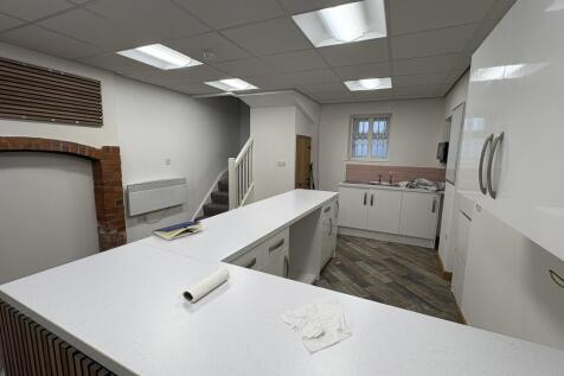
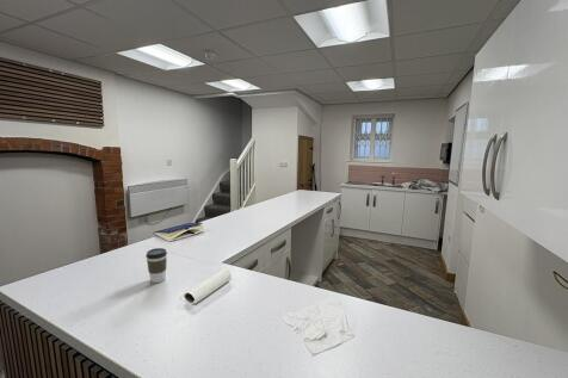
+ coffee cup [144,247,168,284]
